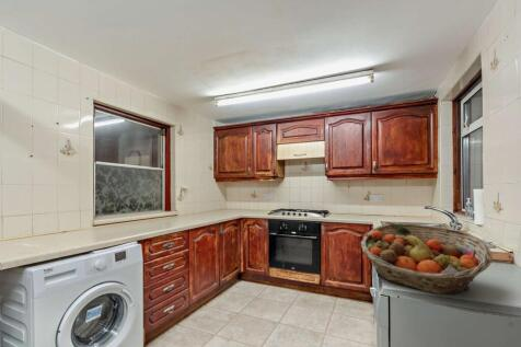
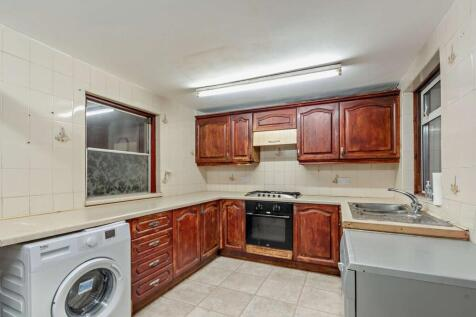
- fruit basket [360,222,494,296]
